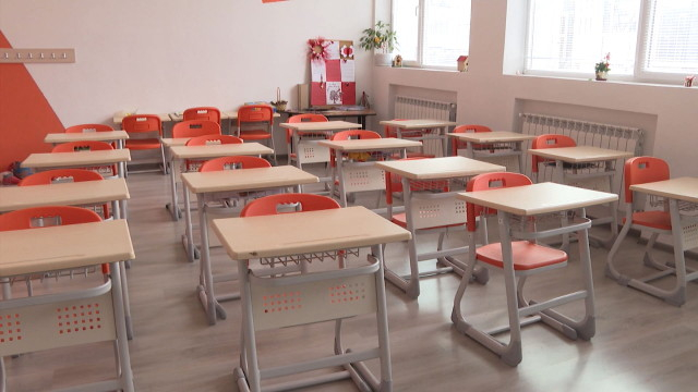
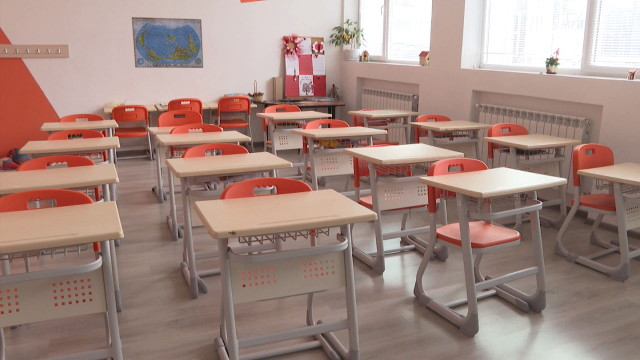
+ world map [131,16,204,69]
